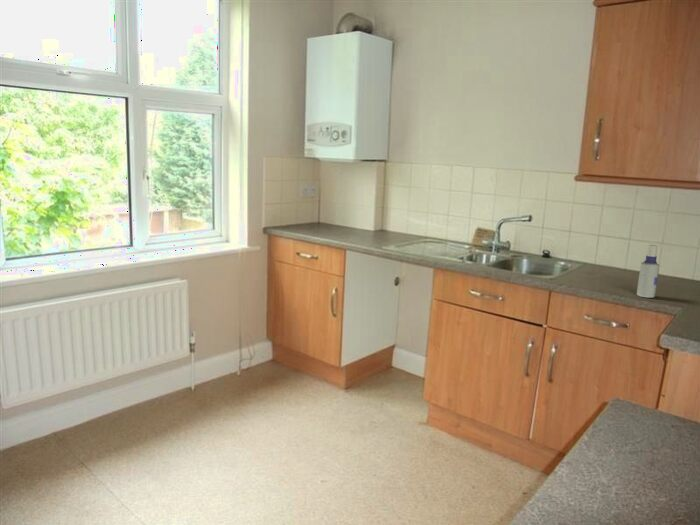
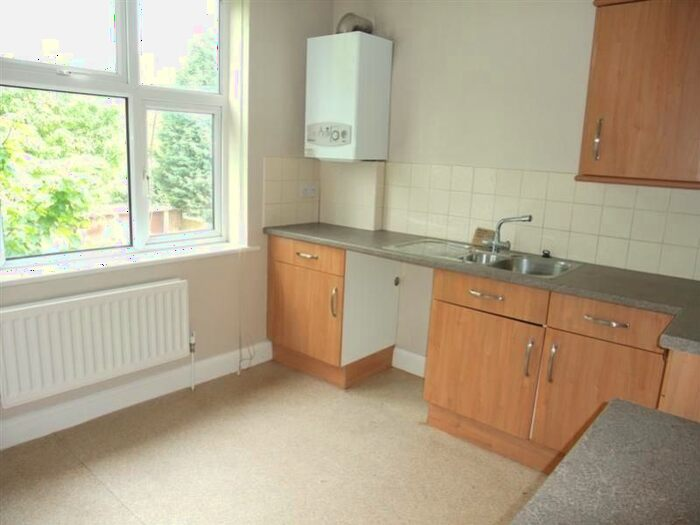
- spray bottle [636,244,660,299]
